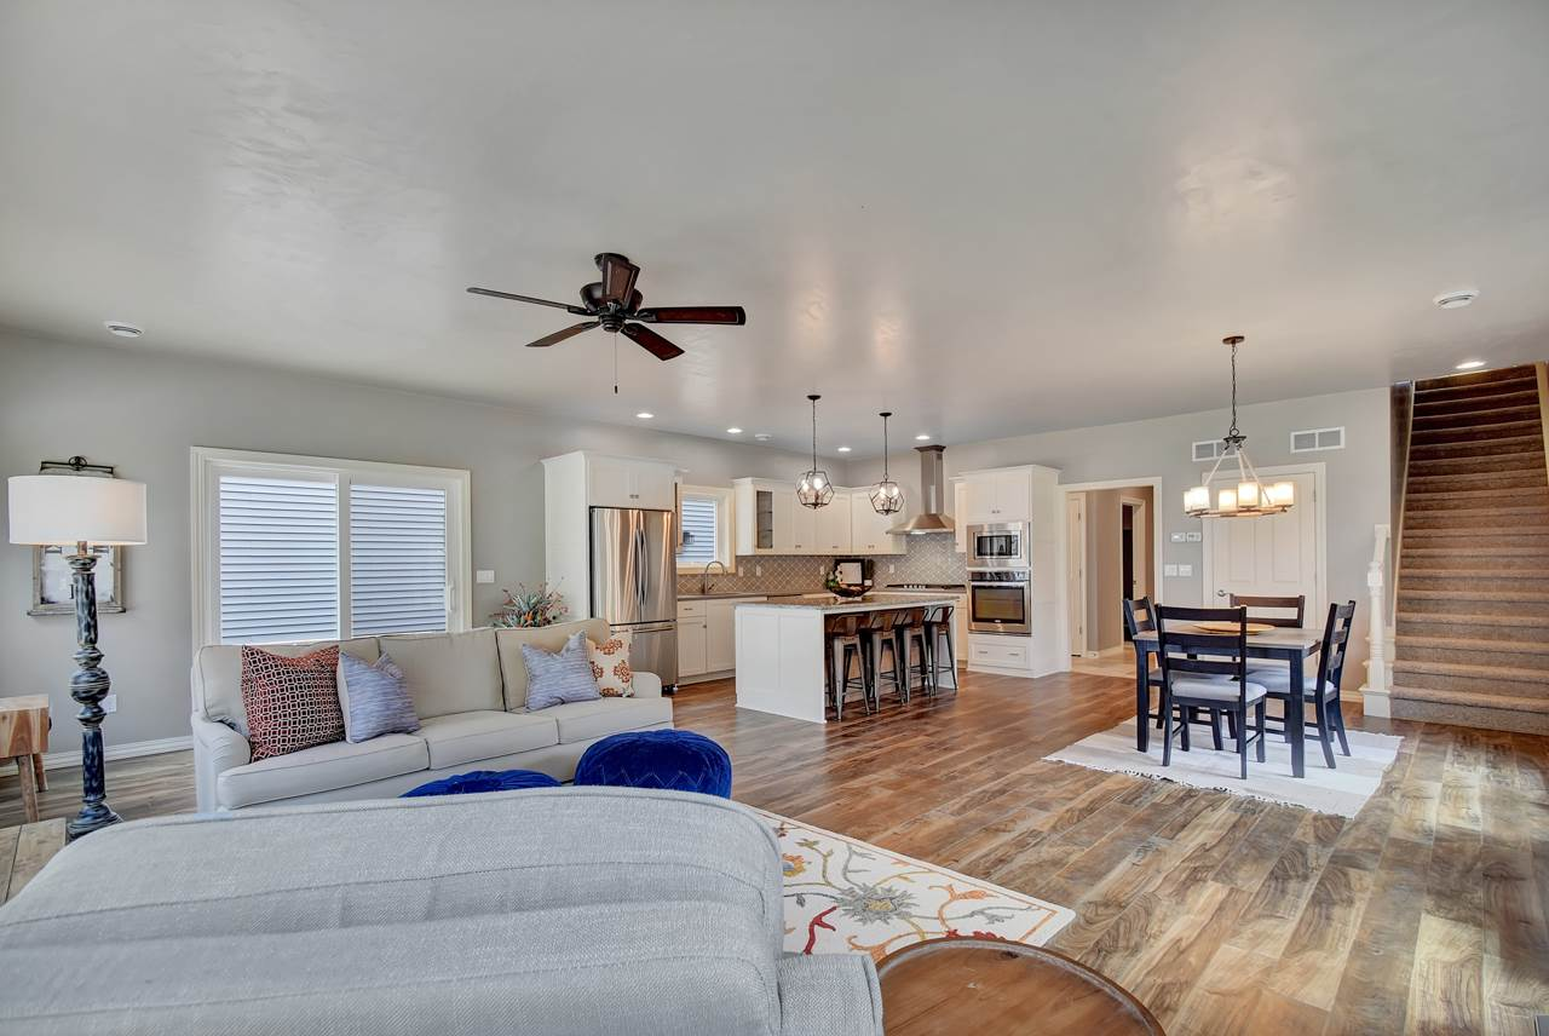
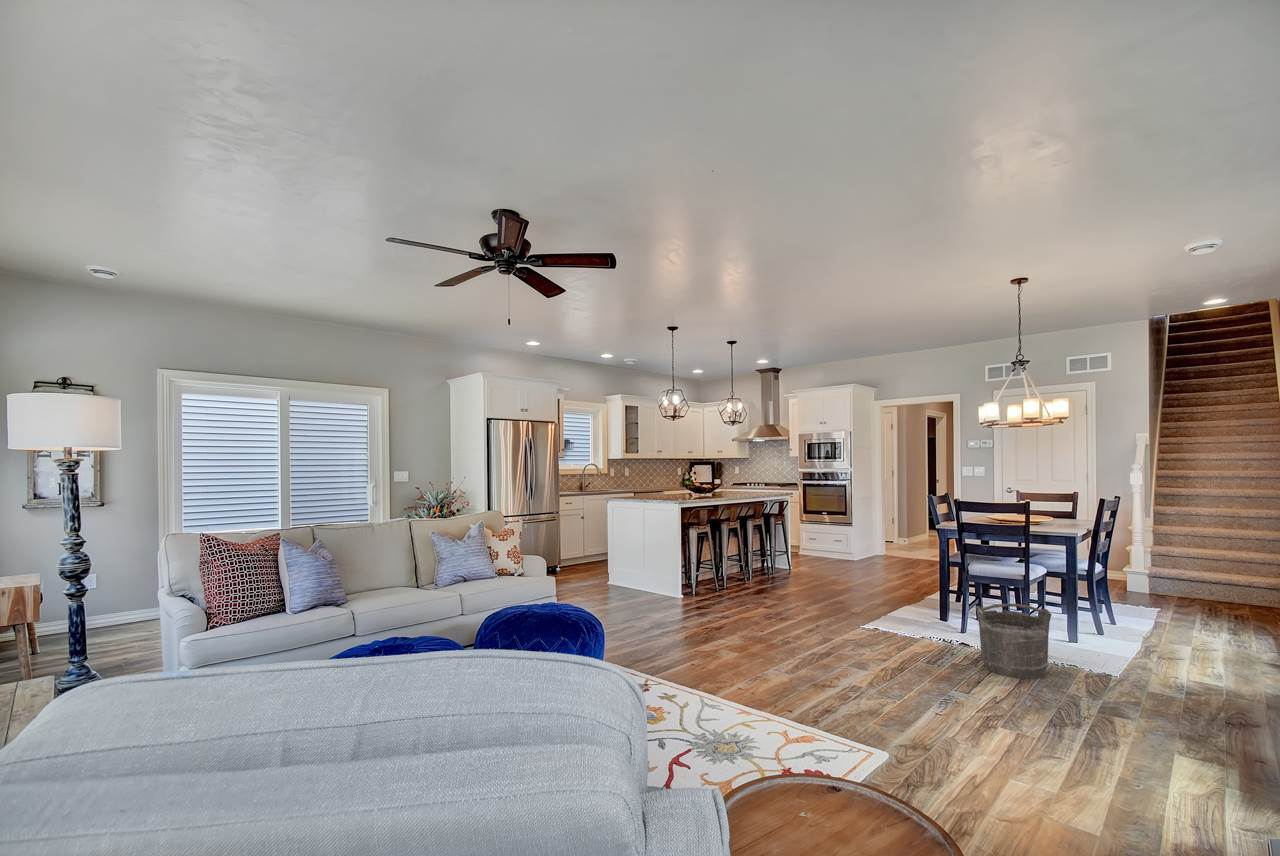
+ bucket [975,602,1052,680]
